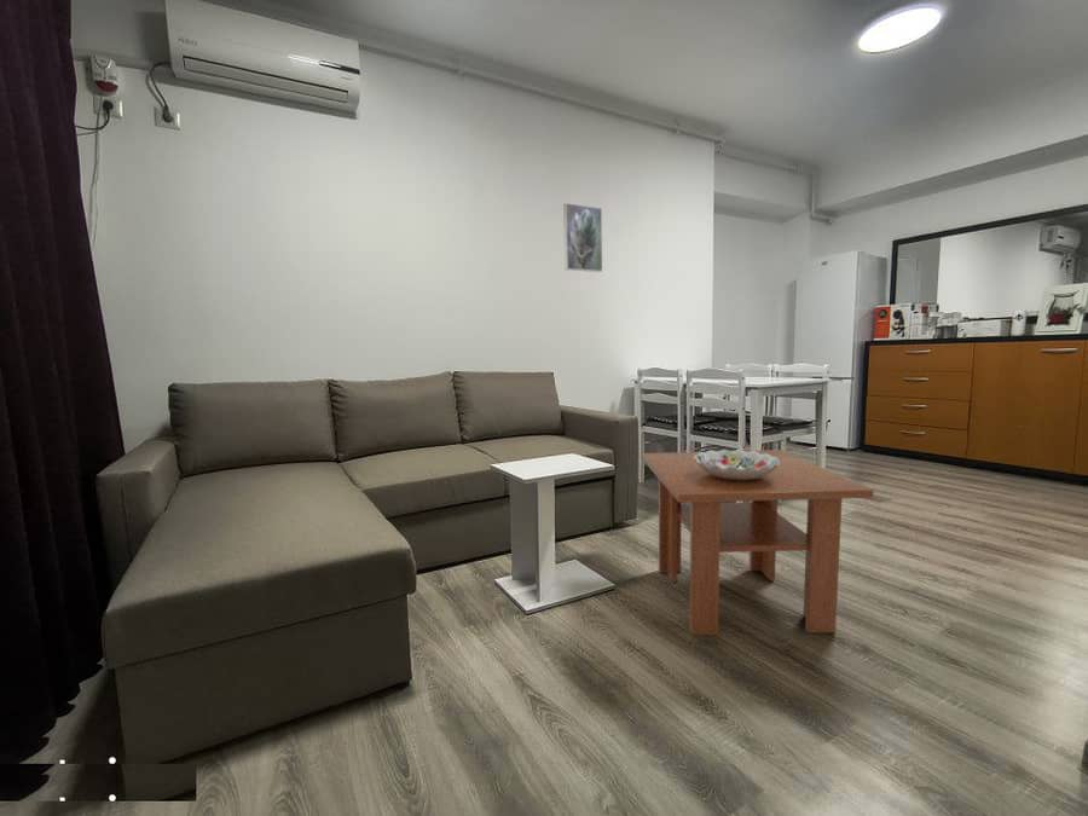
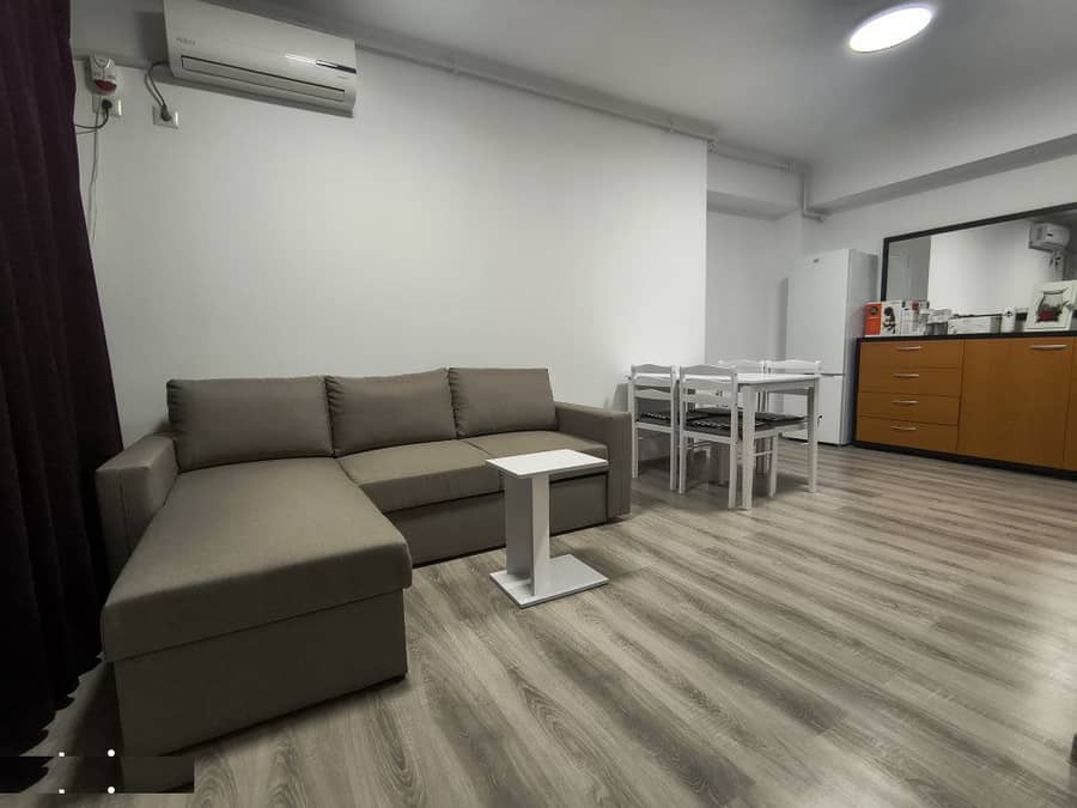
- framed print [562,202,603,273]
- decorative bowl [694,448,780,480]
- coffee table [641,448,875,636]
